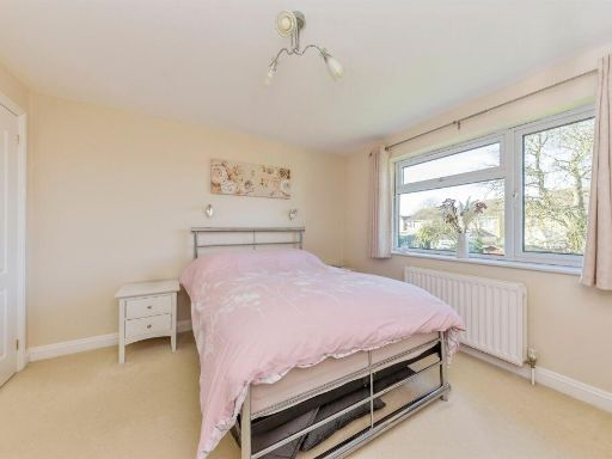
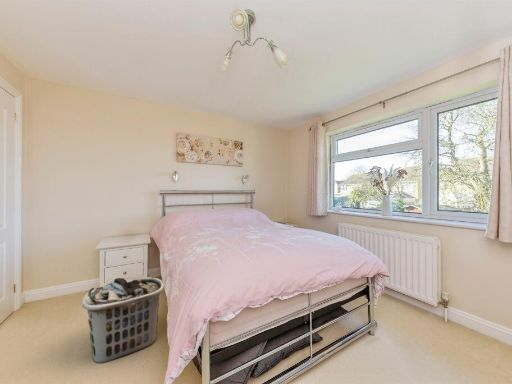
+ clothes hamper [81,277,165,364]
